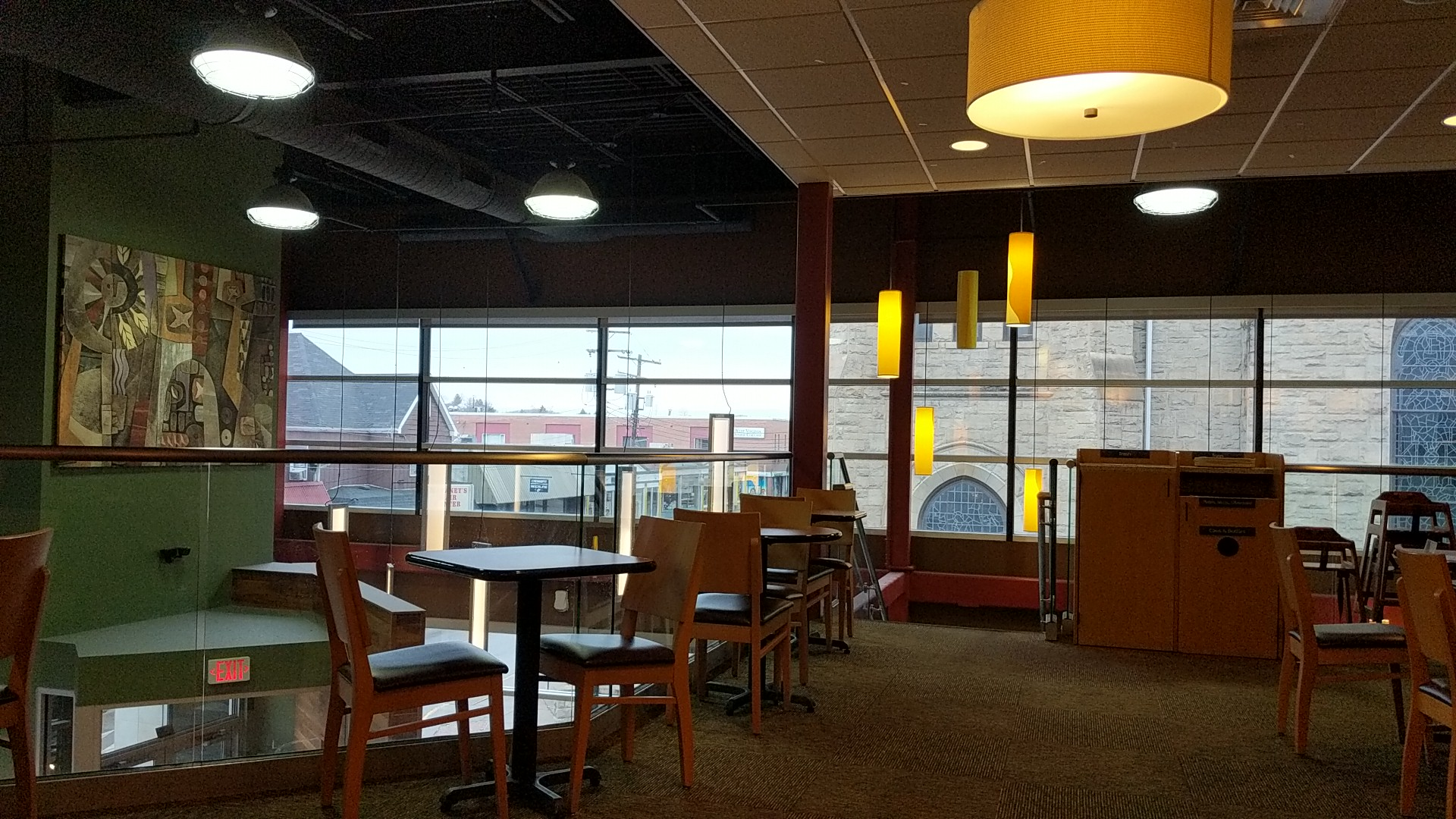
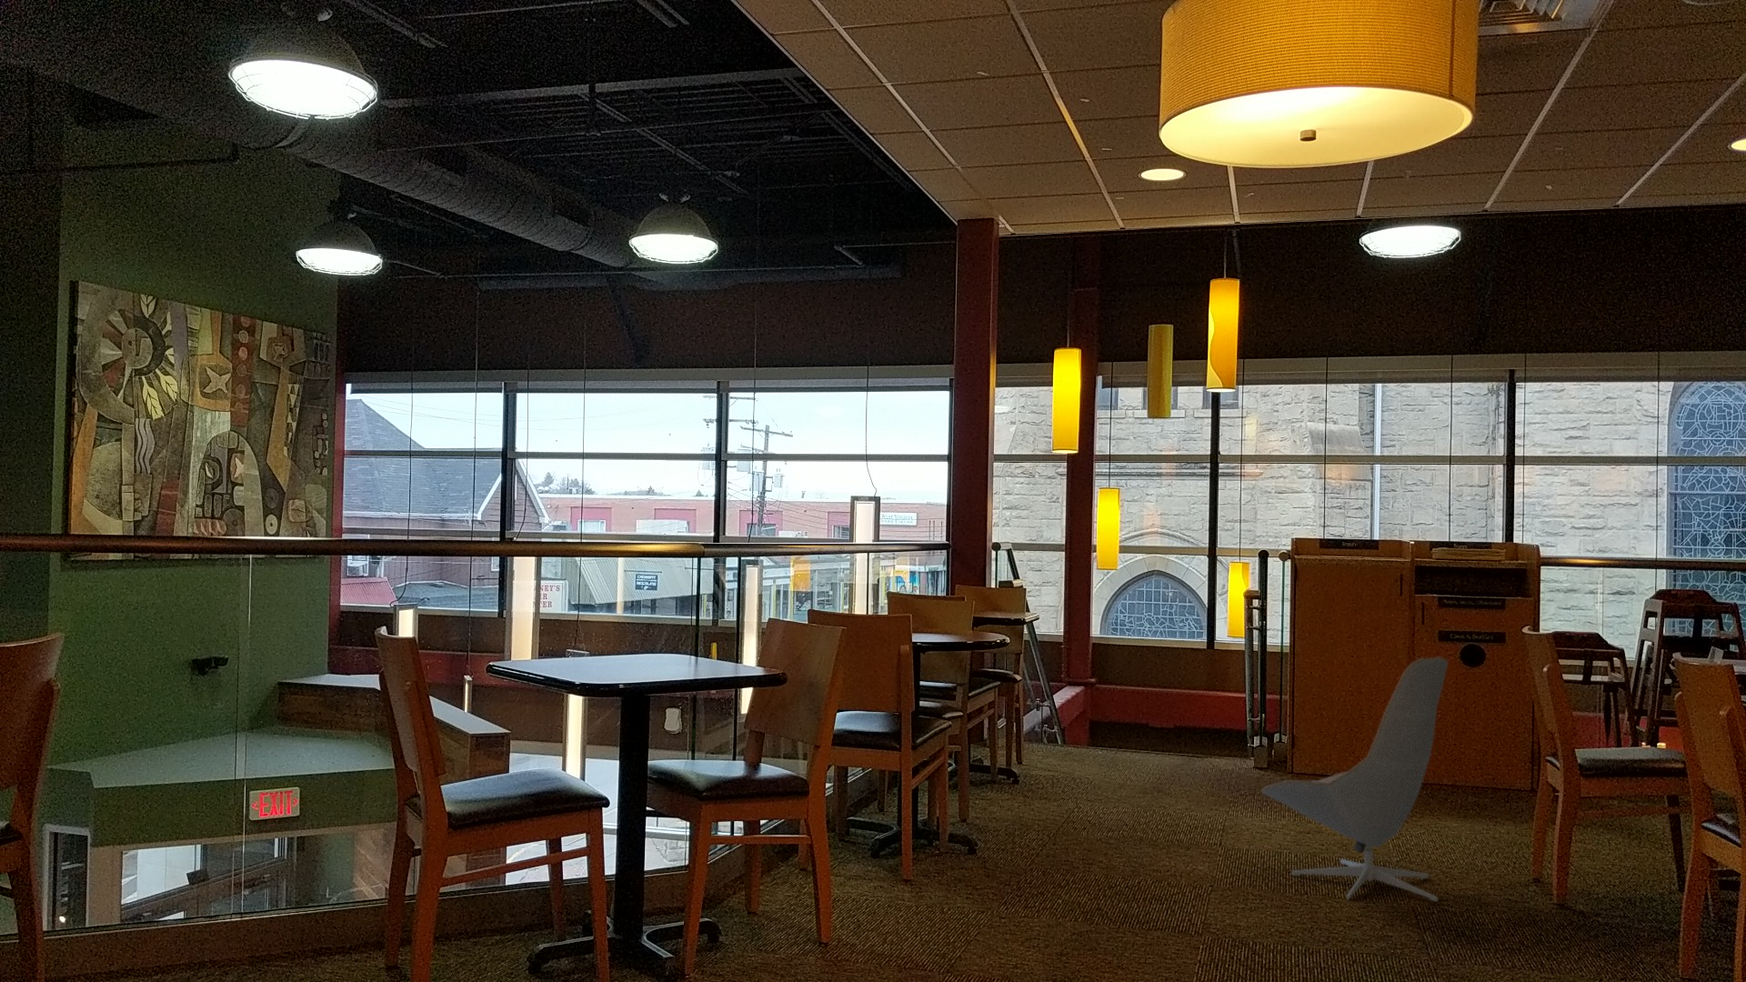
+ chair [1260,656,1449,902]
